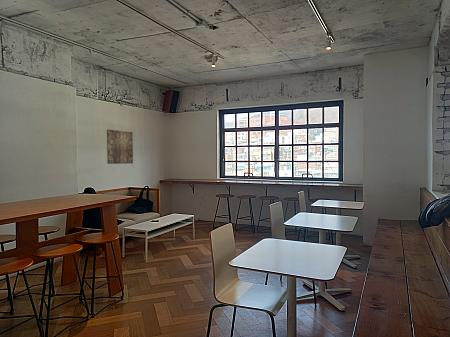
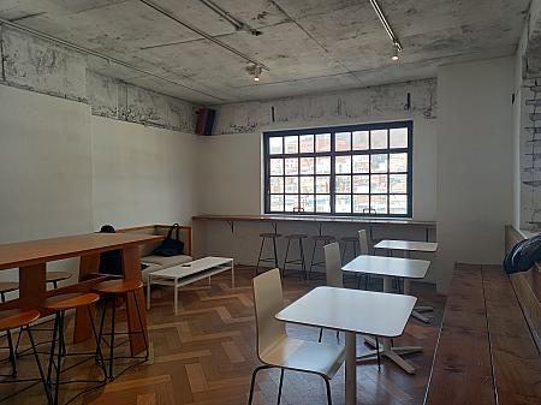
- wall art [106,129,134,165]
